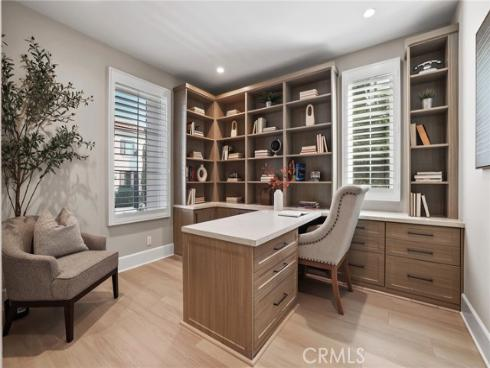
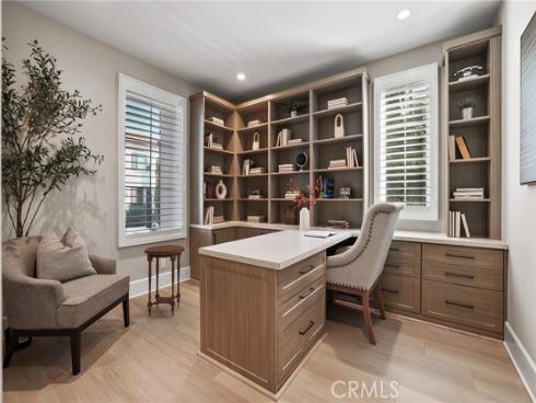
+ side table [143,244,186,318]
